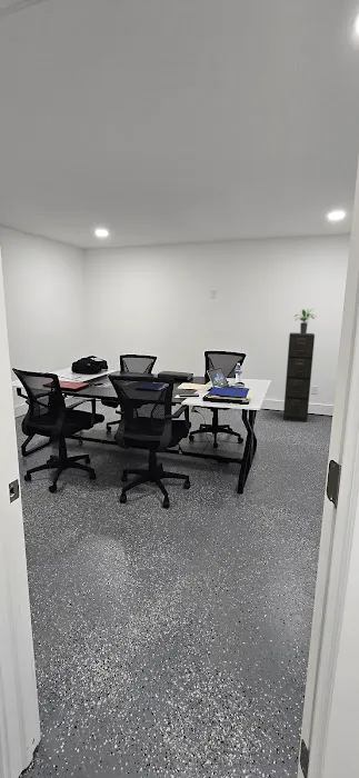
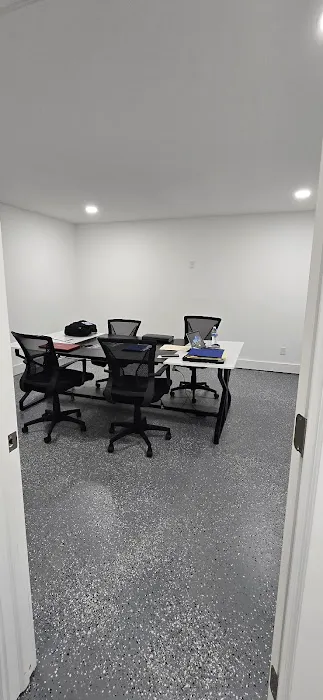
- filing cabinet [282,331,316,423]
- potted plant [292,307,316,335]
